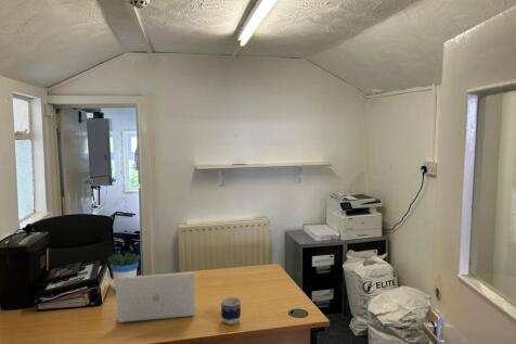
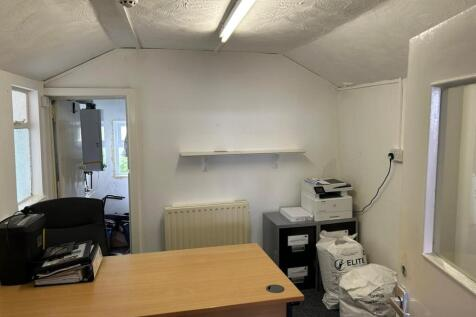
- laptop [114,272,196,323]
- cup [219,296,242,326]
- flowerpot [106,252,142,291]
